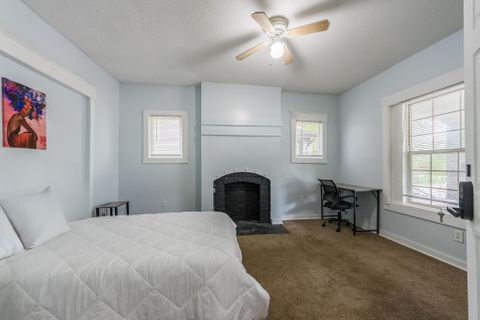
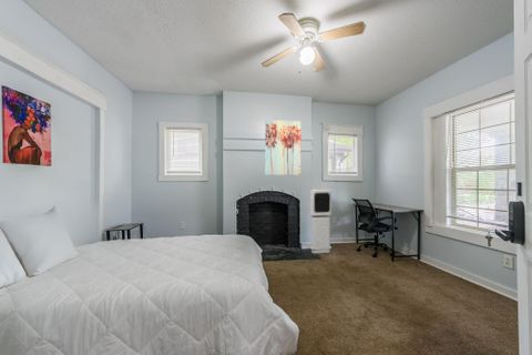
+ wall art [264,119,303,176]
+ air purifier [309,189,332,254]
